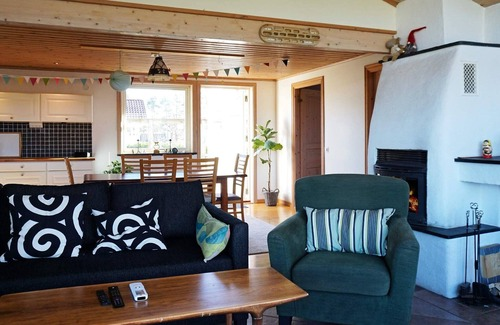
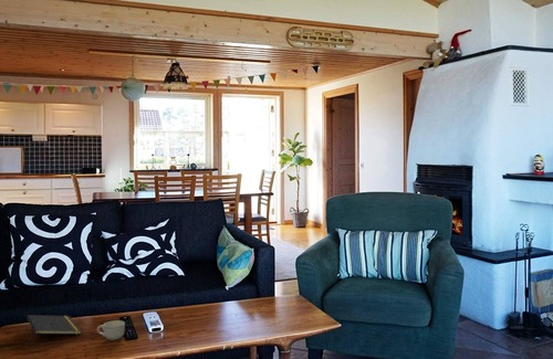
+ notepad [25,314,83,344]
+ cup [96,319,126,341]
